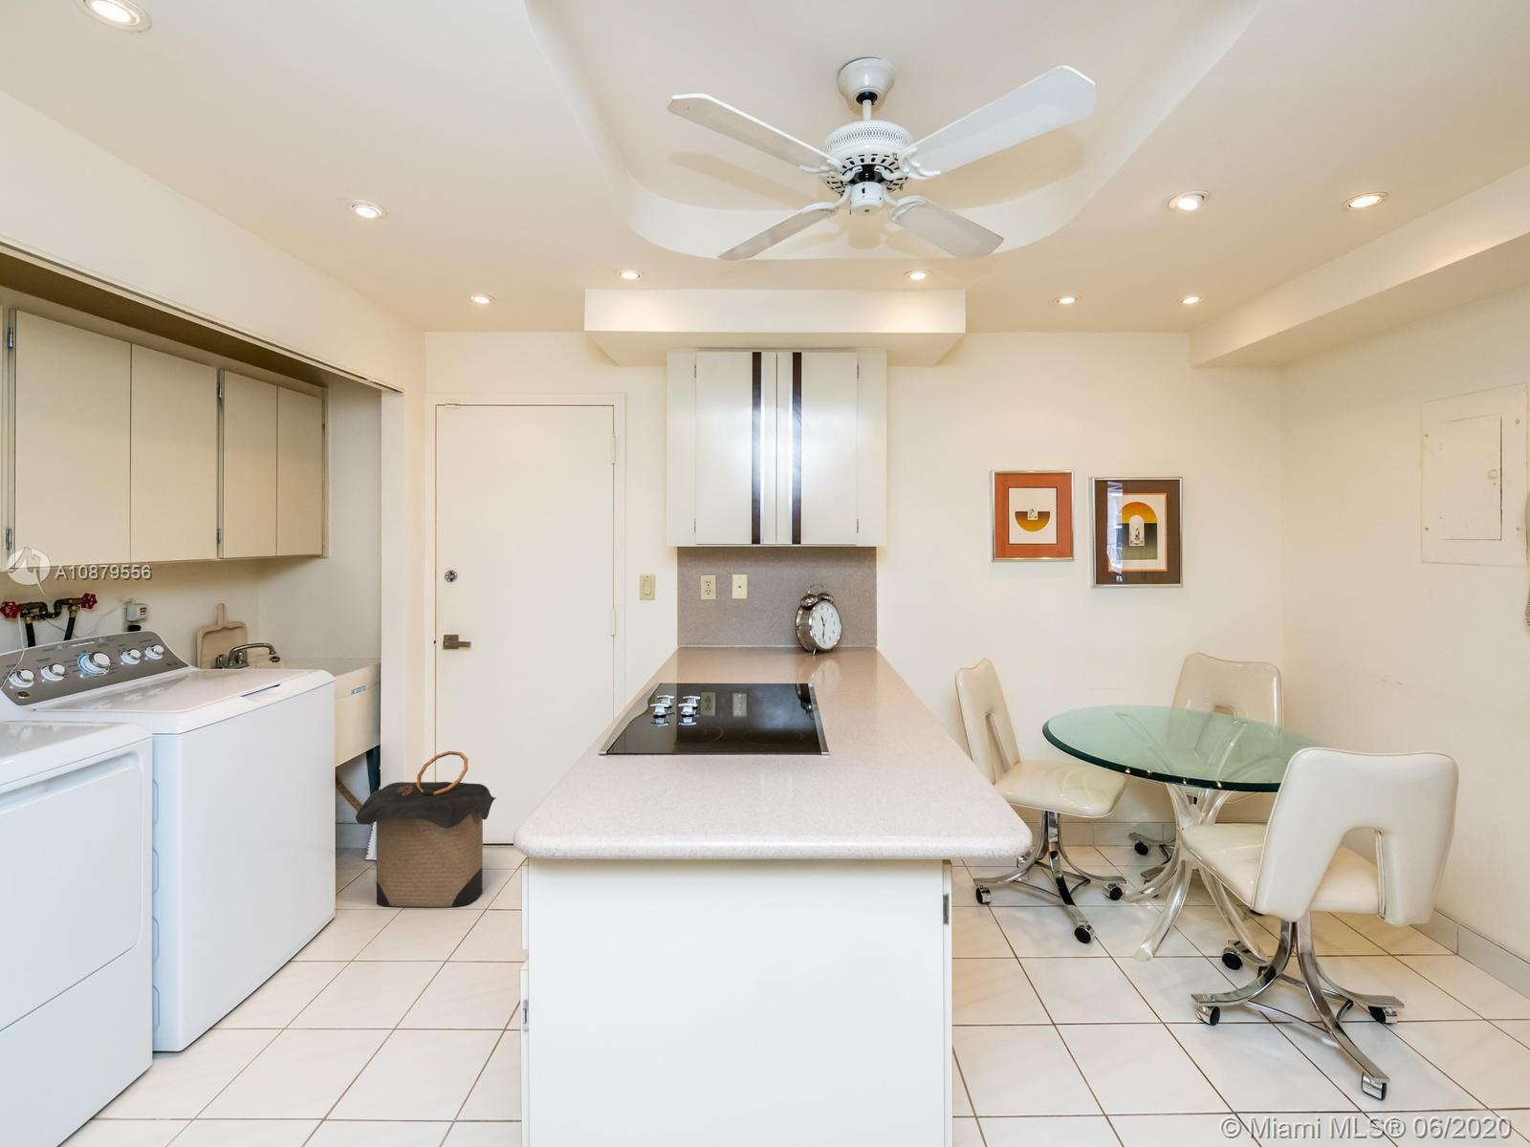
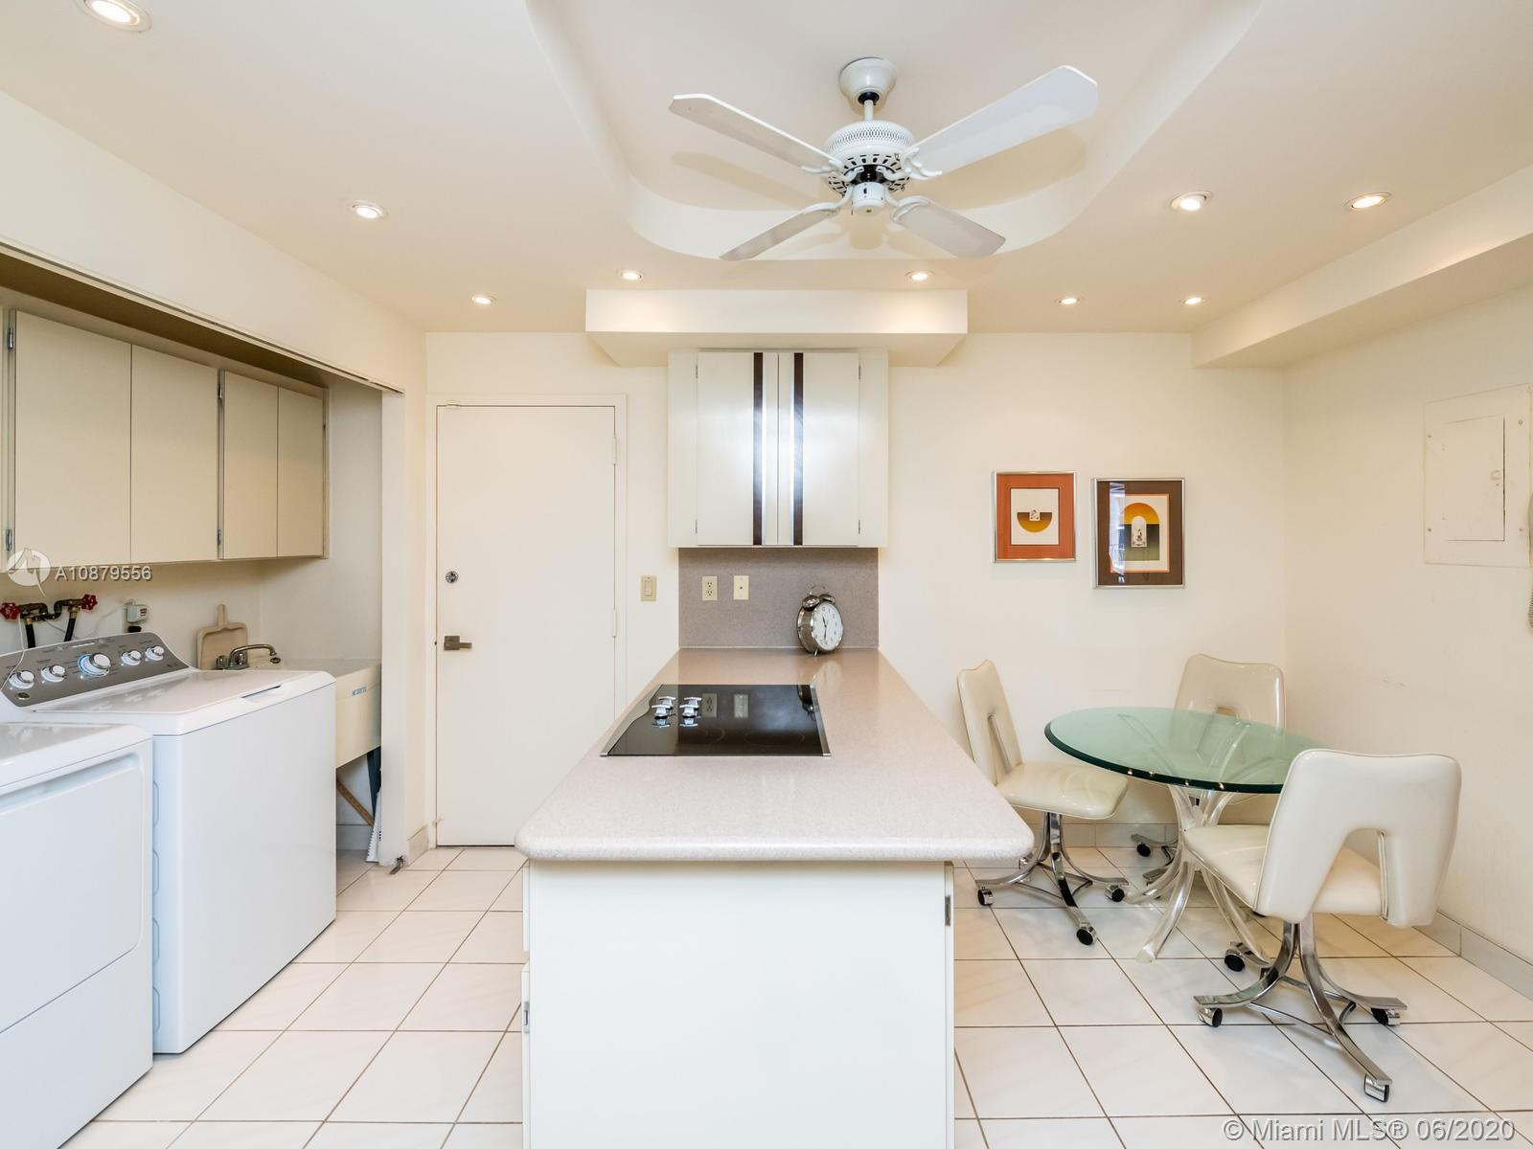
- laundry hamper [354,751,496,908]
